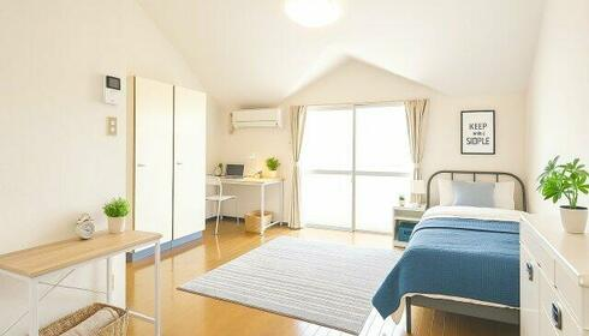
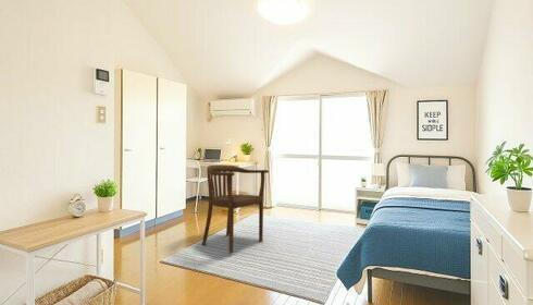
+ armchair [201,164,270,255]
